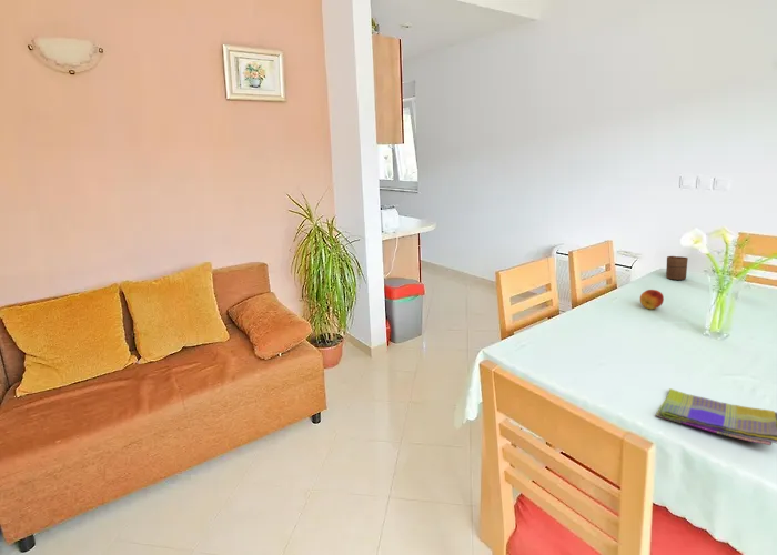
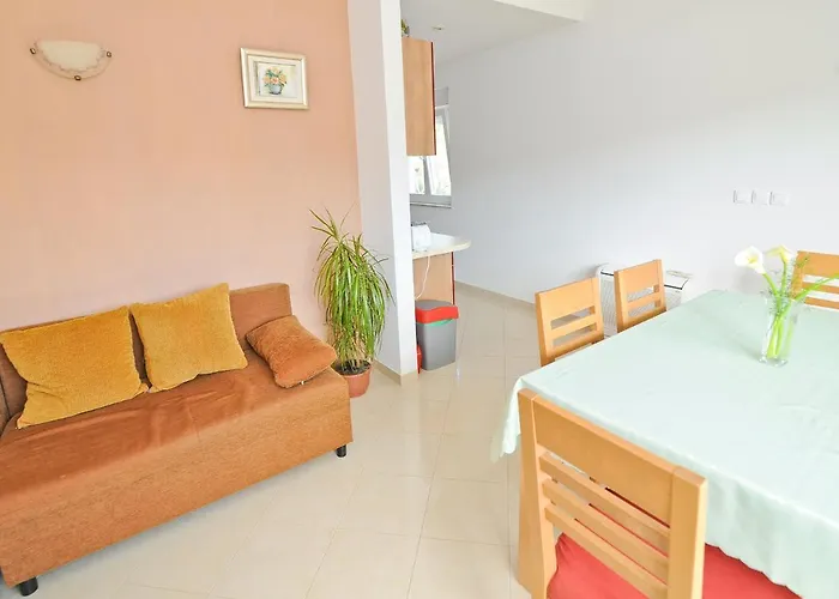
- fruit [639,289,665,311]
- dish towel [655,387,777,446]
- cup [665,255,689,281]
